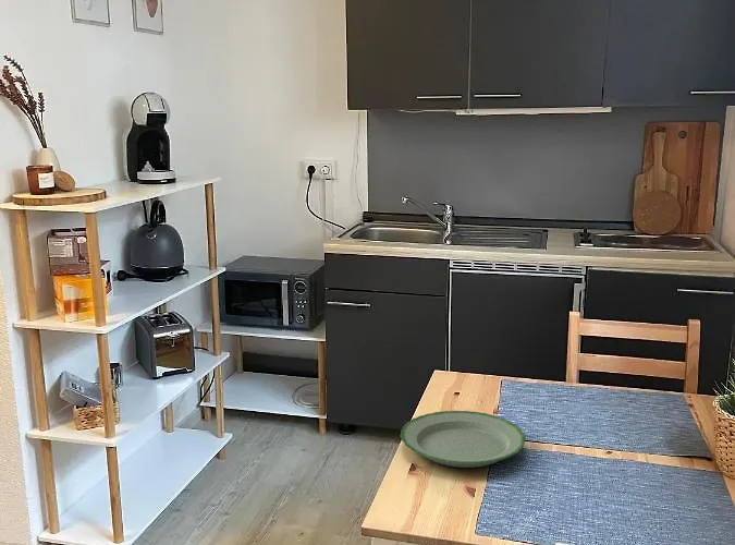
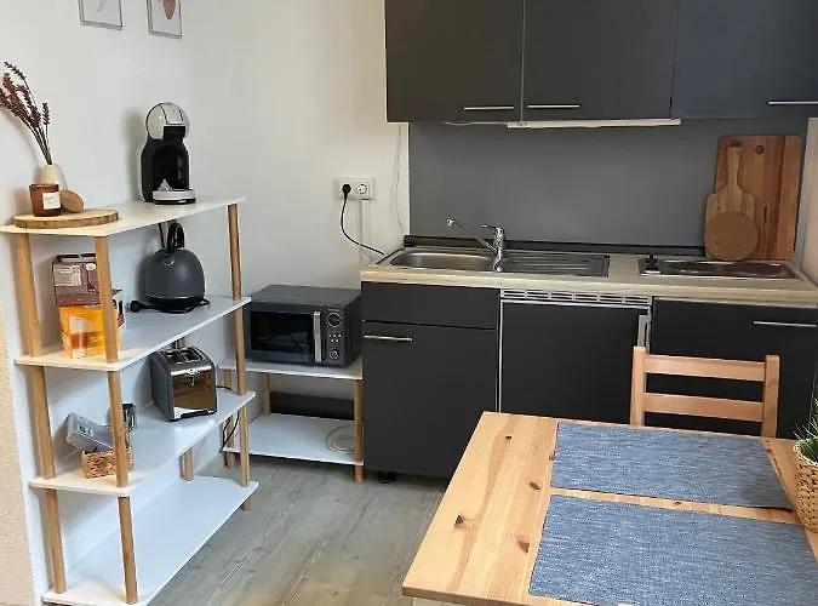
- plate [400,410,527,469]
